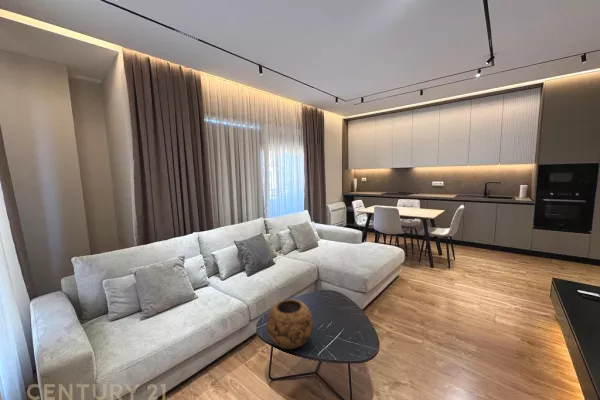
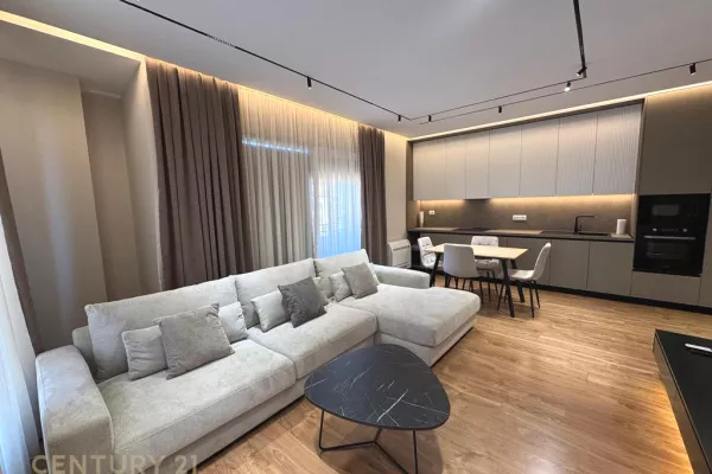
- decorative bowl [265,298,314,350]
